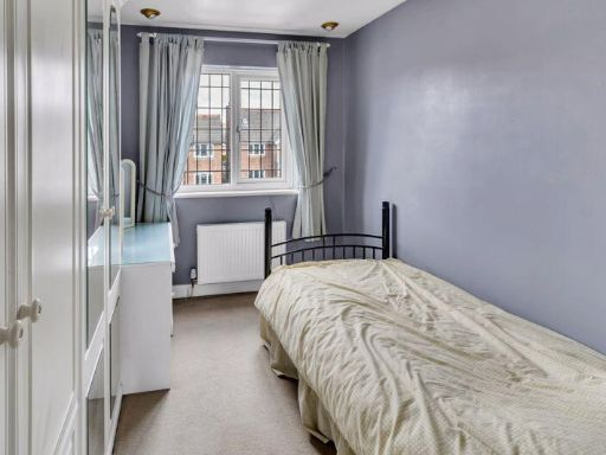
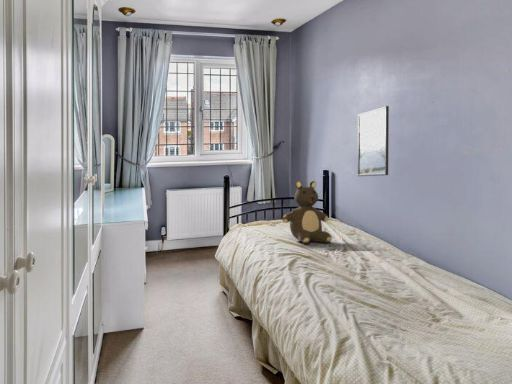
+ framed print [357,105,390,177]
+ teddy bear [281,180,333,245]
